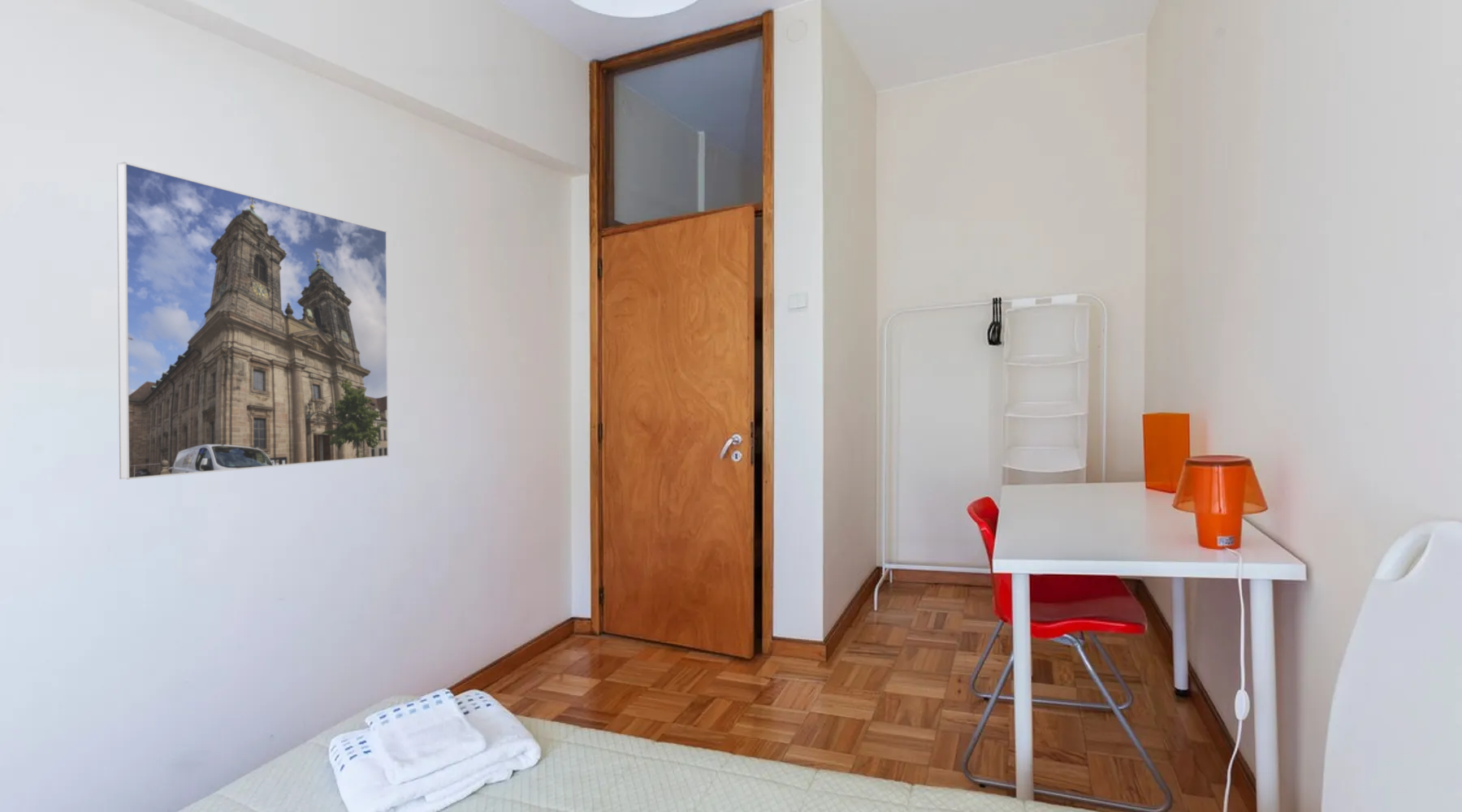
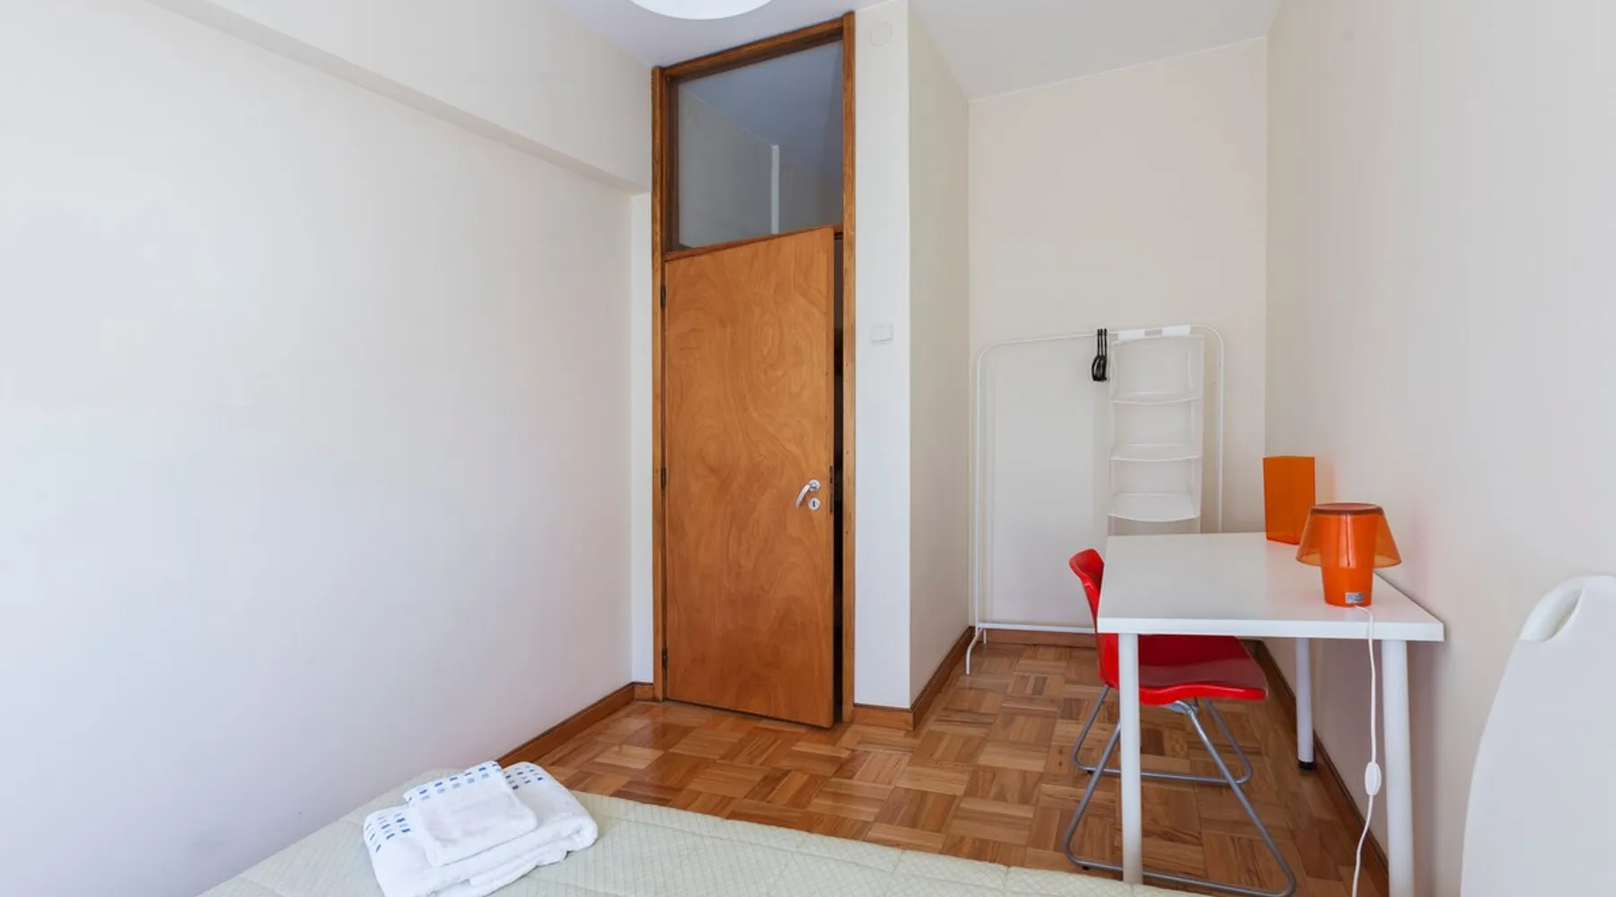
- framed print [116,162,390,481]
